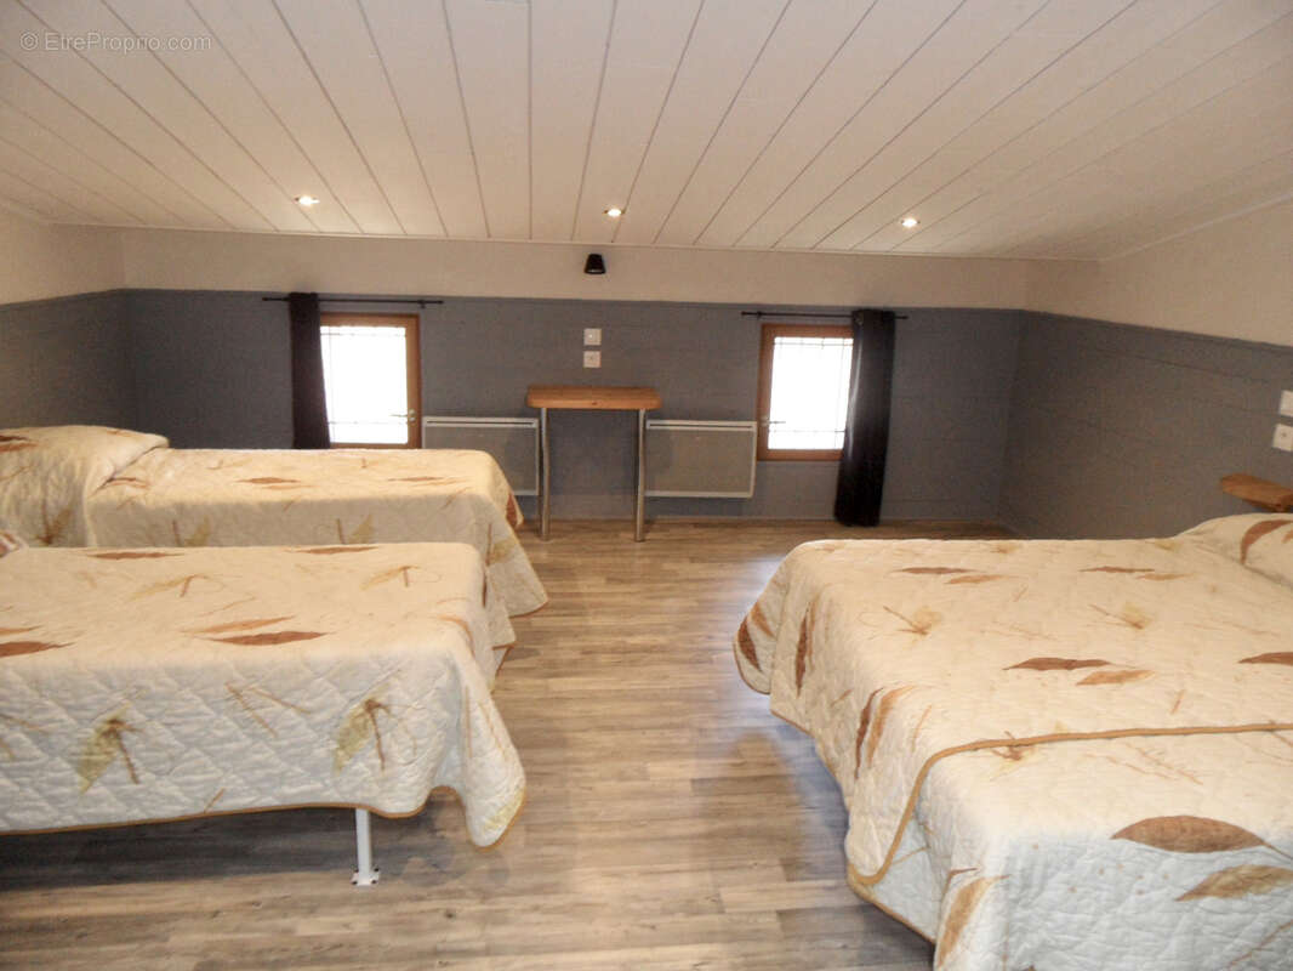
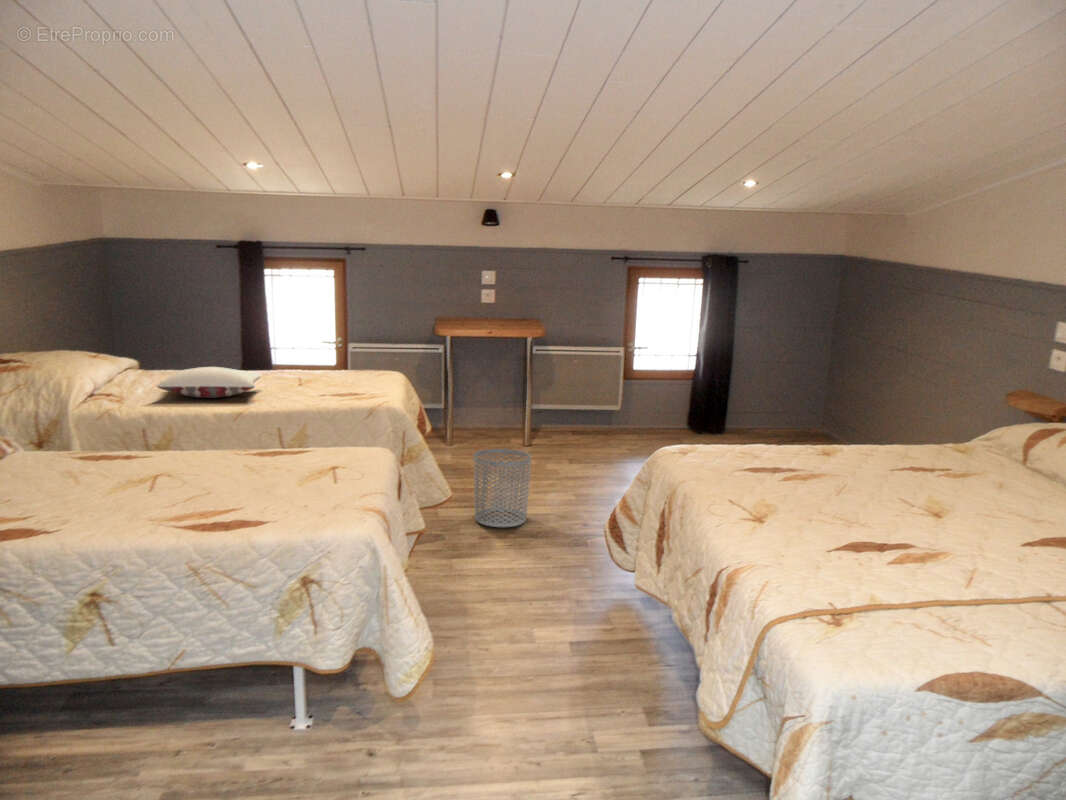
+ pillow [156,366,262,399]
+ waste bin [473,448,532,528]
